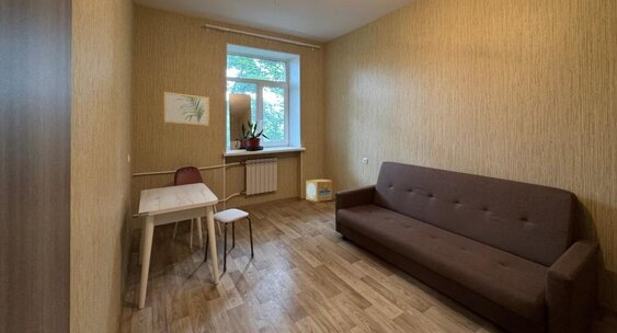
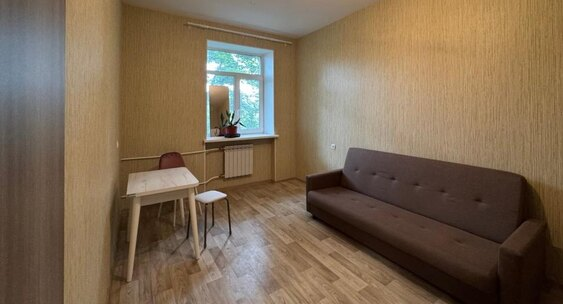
- wall art [163,91,210,127]
- cardboard box [305,179,333,203]
